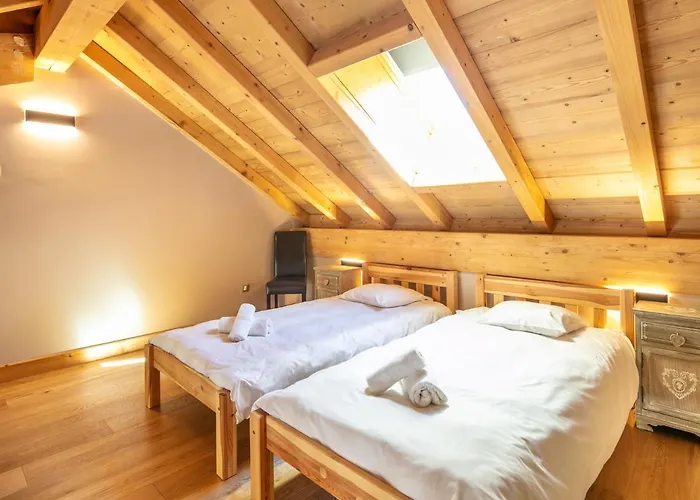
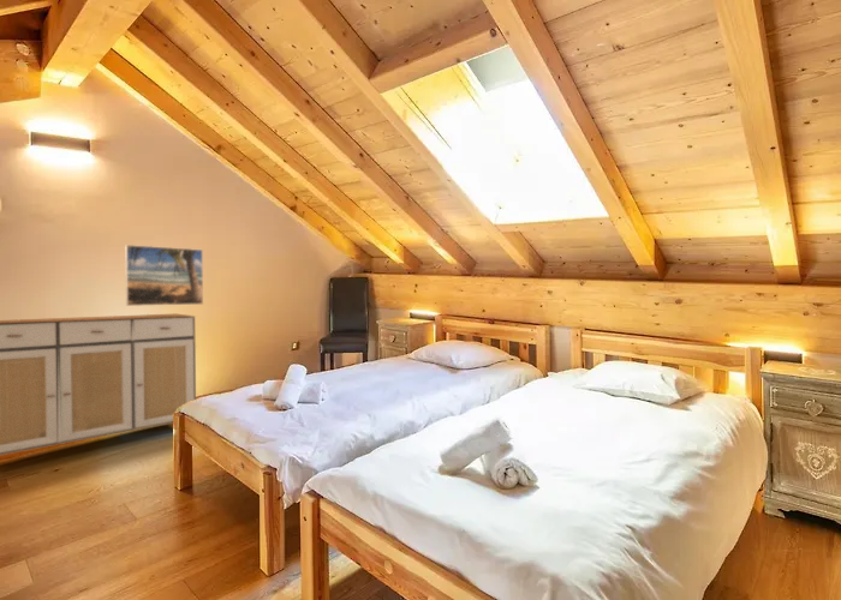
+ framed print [124,244,204,307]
+ sideboard [0,313,198,456]
